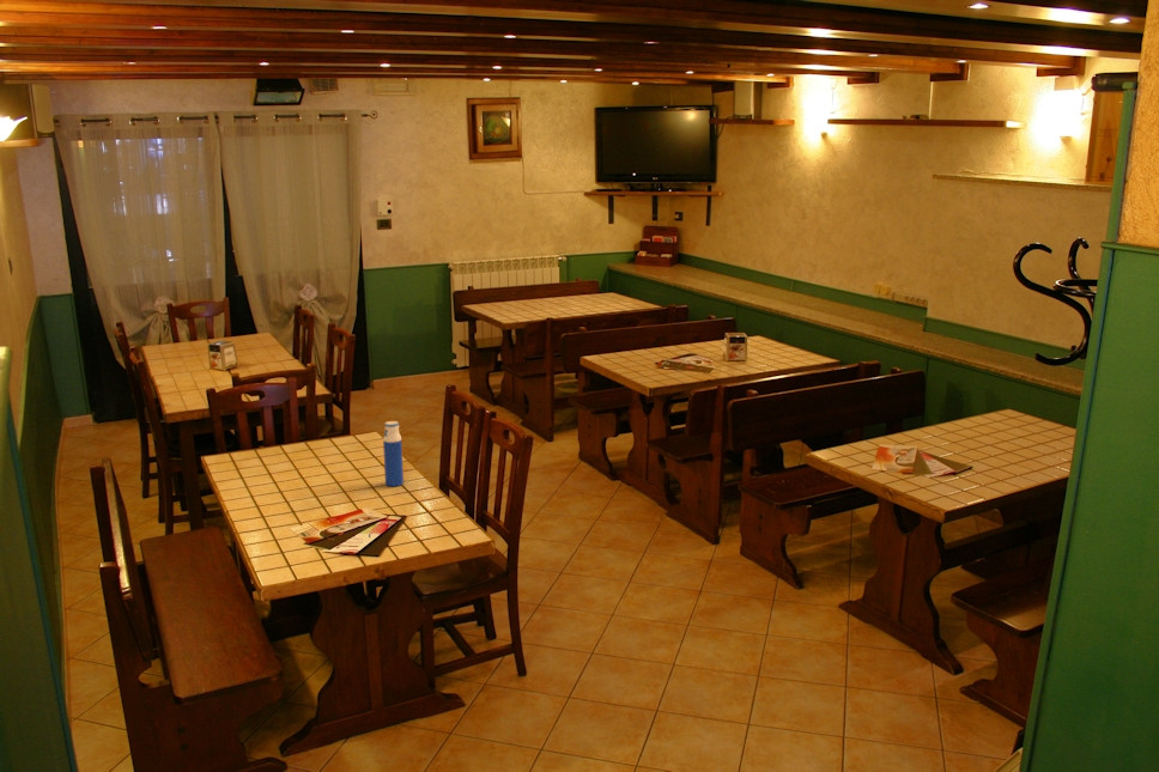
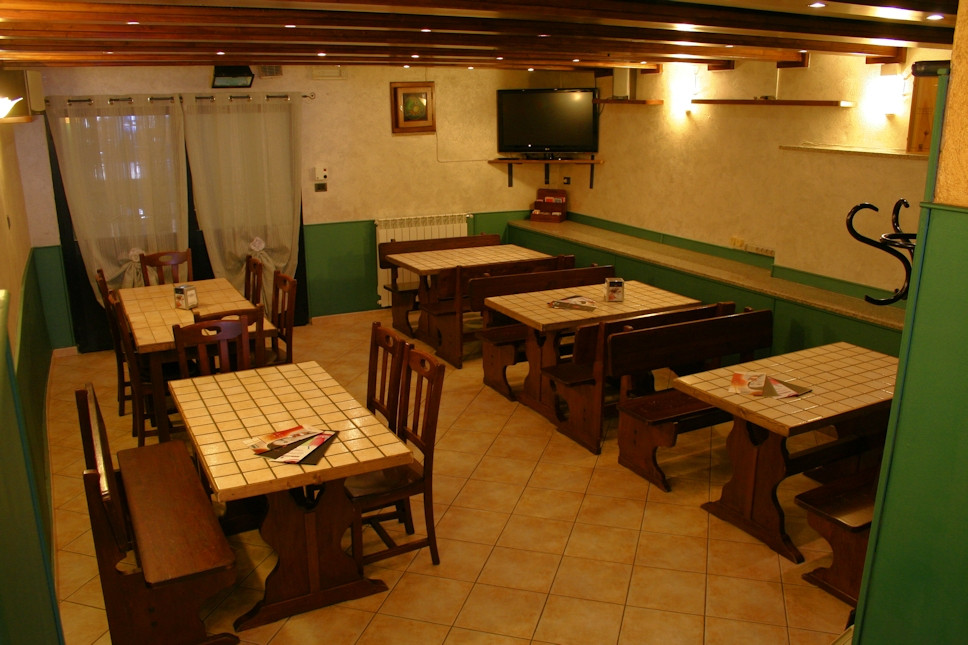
- water bottle [382,420,405,487]
